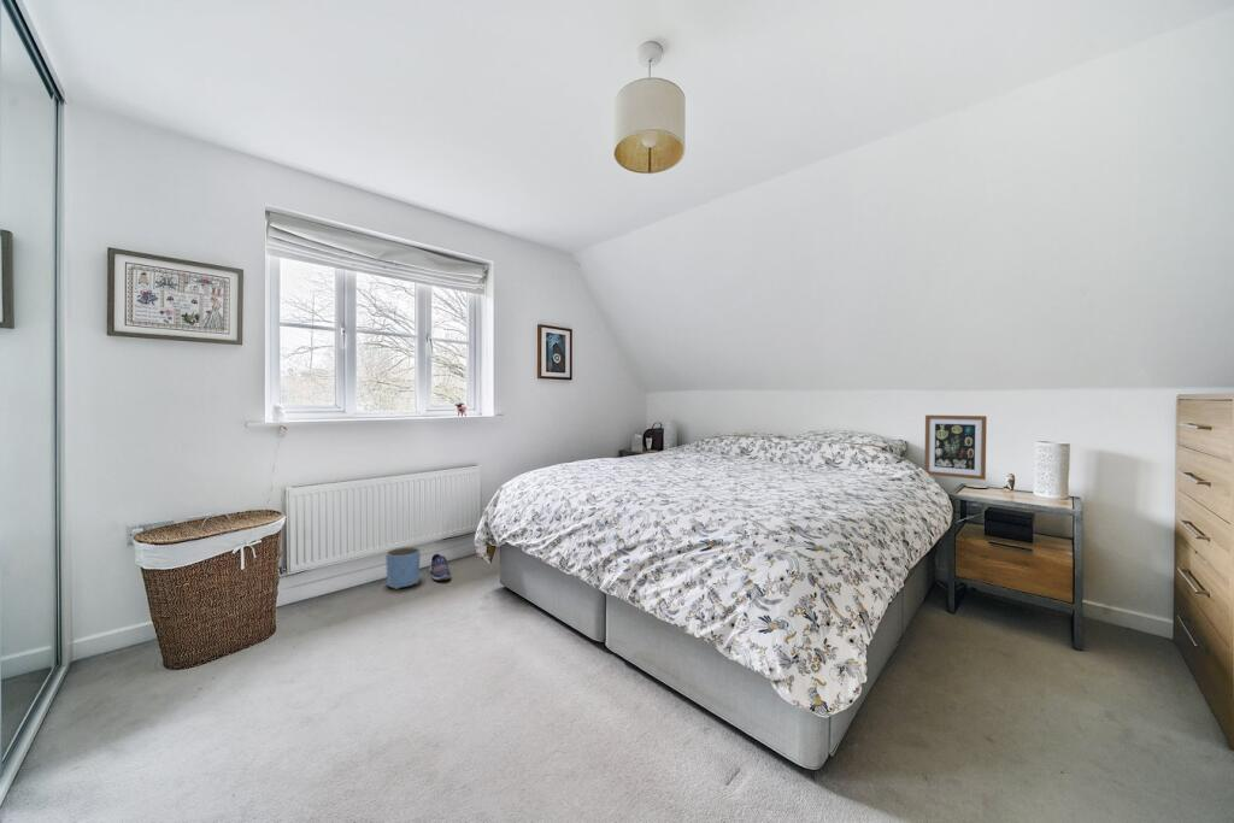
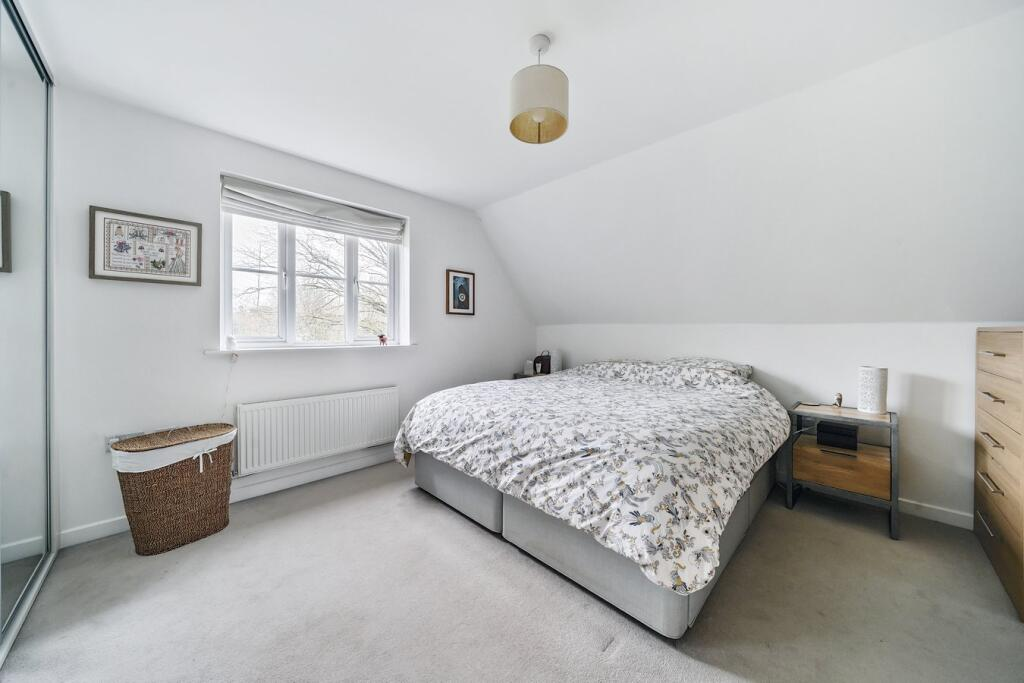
- planter [384,546,422,590]
- wall art [923,415,988,481]
- shoe [428,553,452,581]
